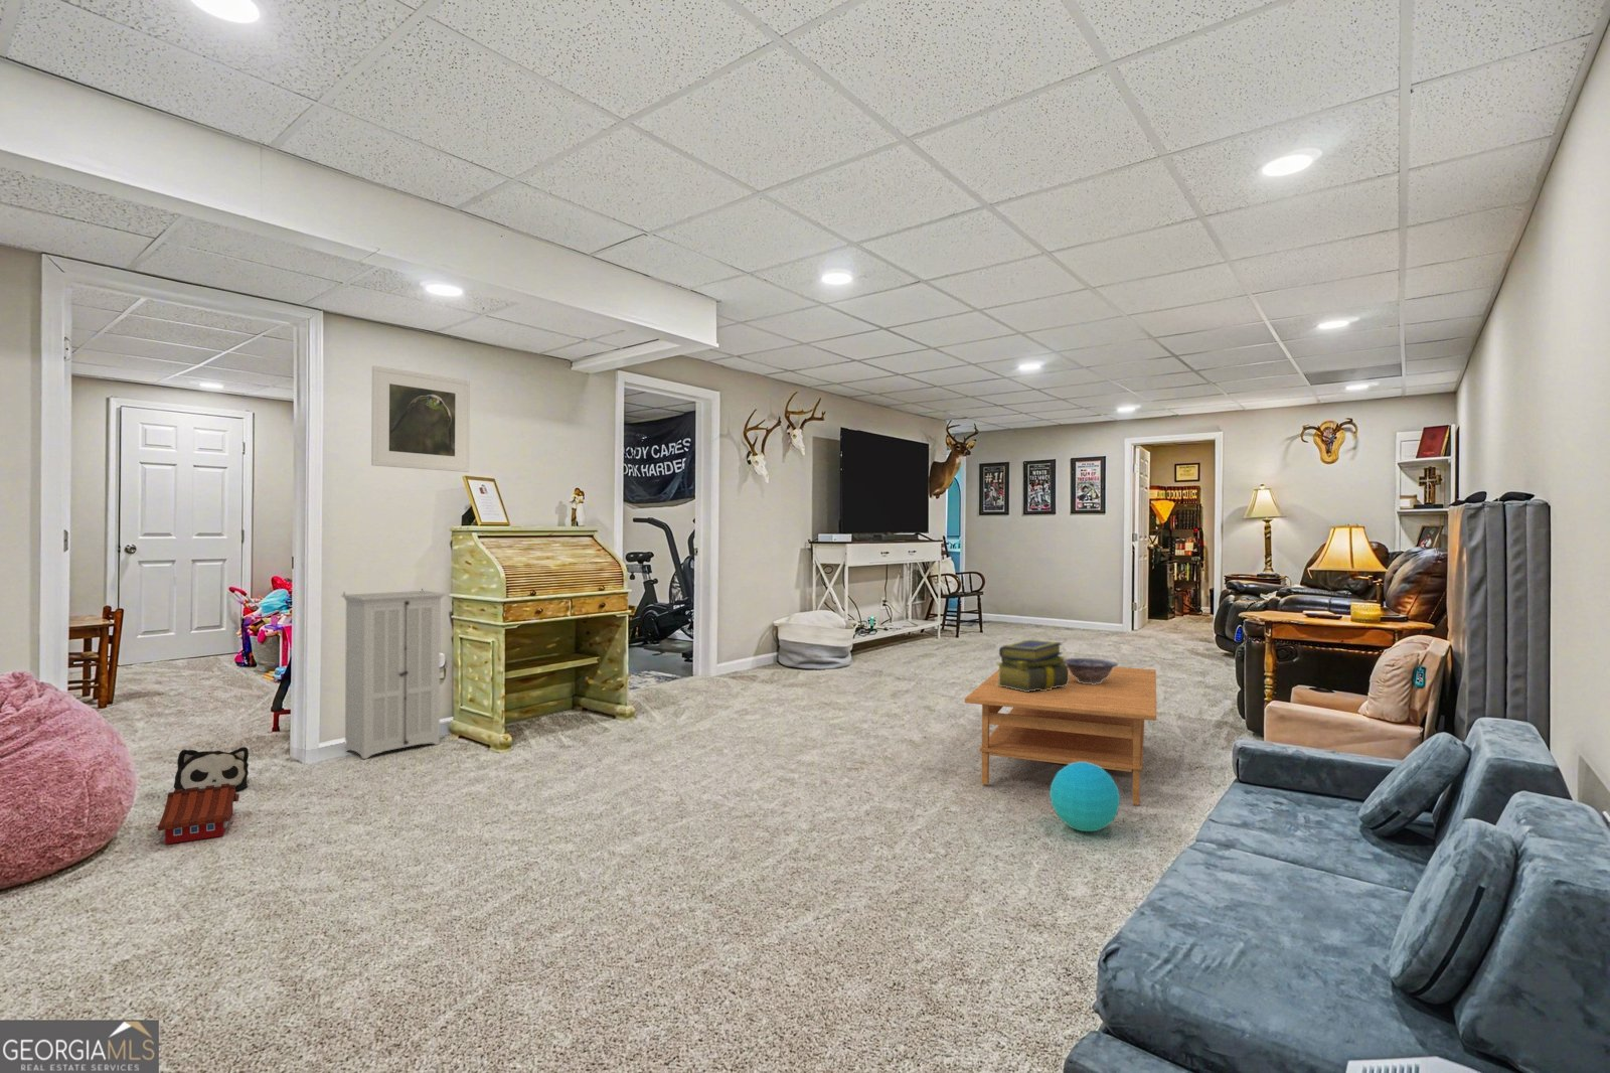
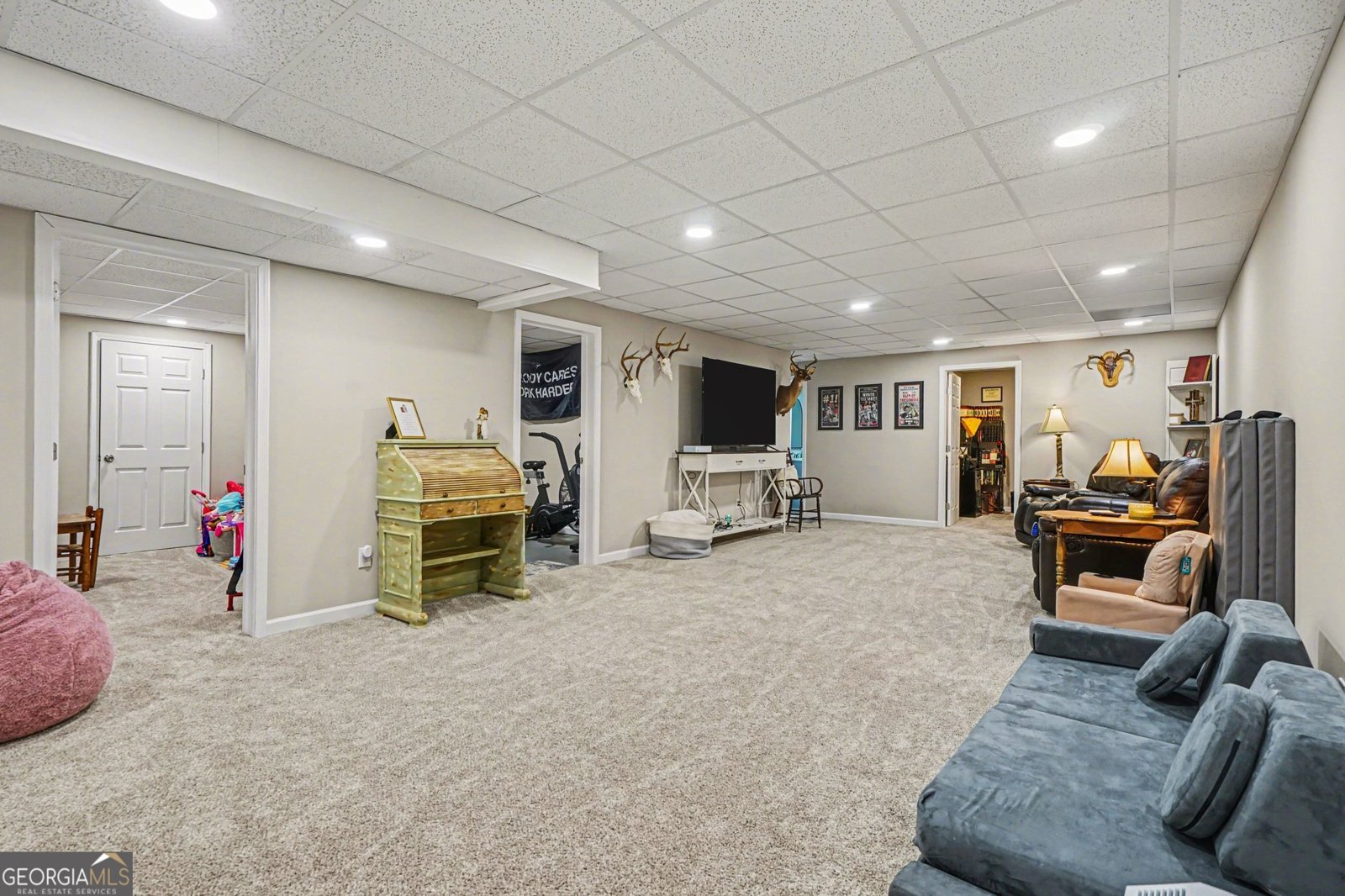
- plush toy [174,746,249,792]
- toy house [157,783,241,845]
- decorative bowl [1064,657,1119,685]
- coffee table [964,665,1158,806]
- storage cabinet [340,587,448,760]
- stack of books [995,639,1069,691]
- ball [1049,762,1120,832]
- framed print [370,364,470,473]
